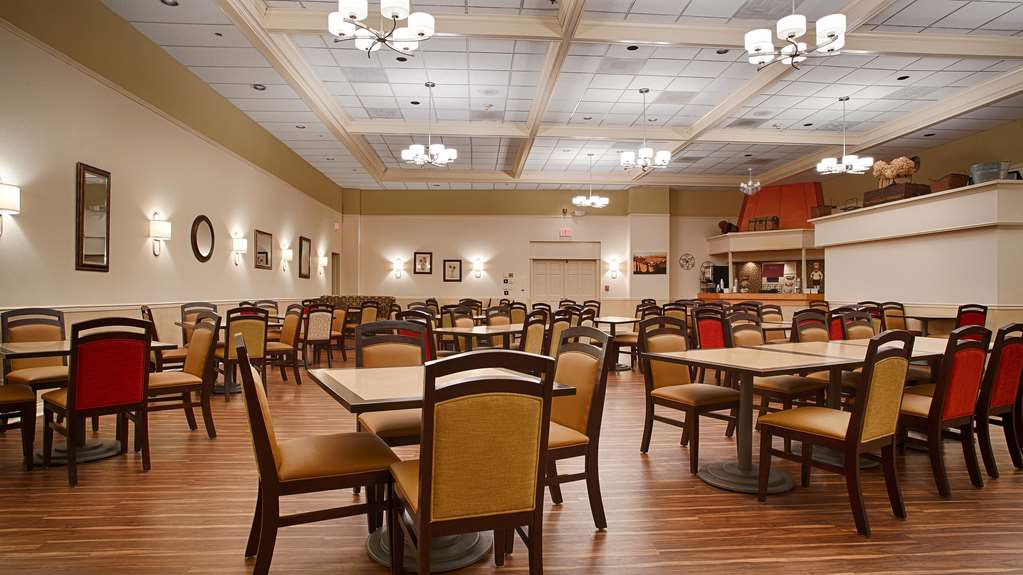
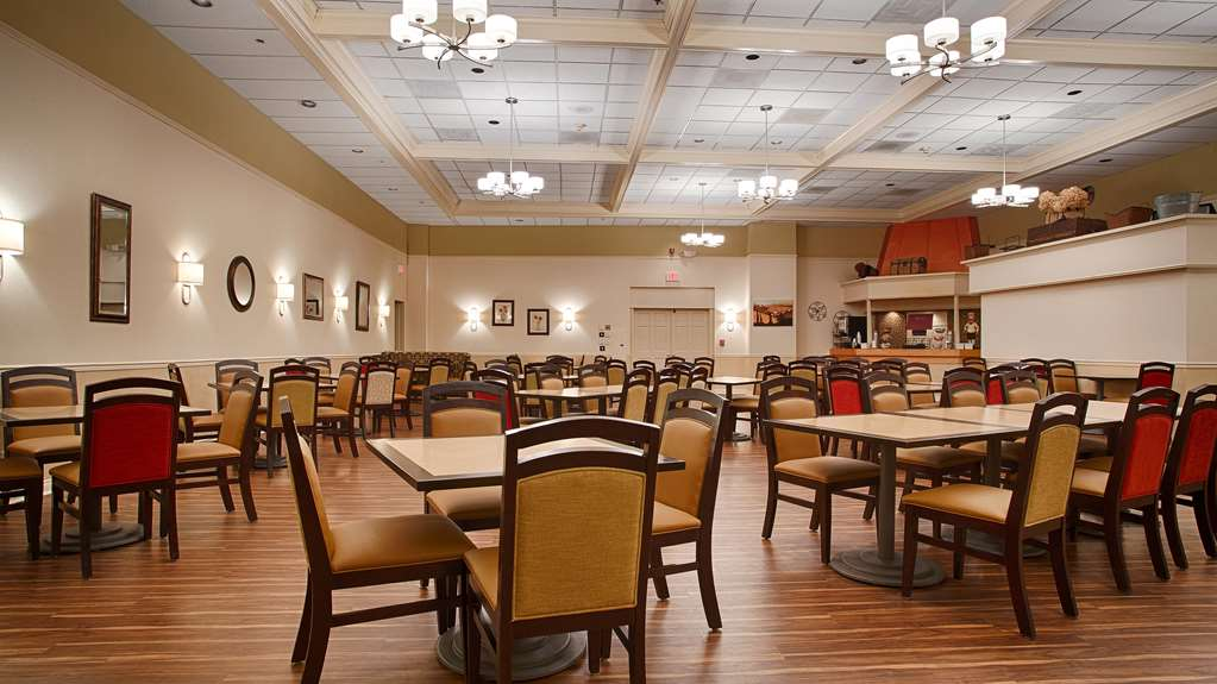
- chandelier [739,168,762,196]
